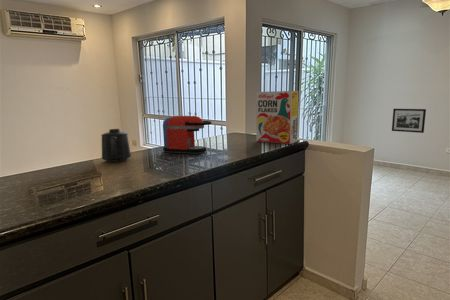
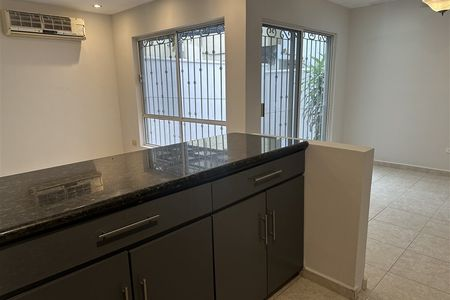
- coffee maker [162,115,212,155]
- picture frame [391,108,427,134]
- mug [100,128,132,163]
- cereal box [255,90,299,145]
